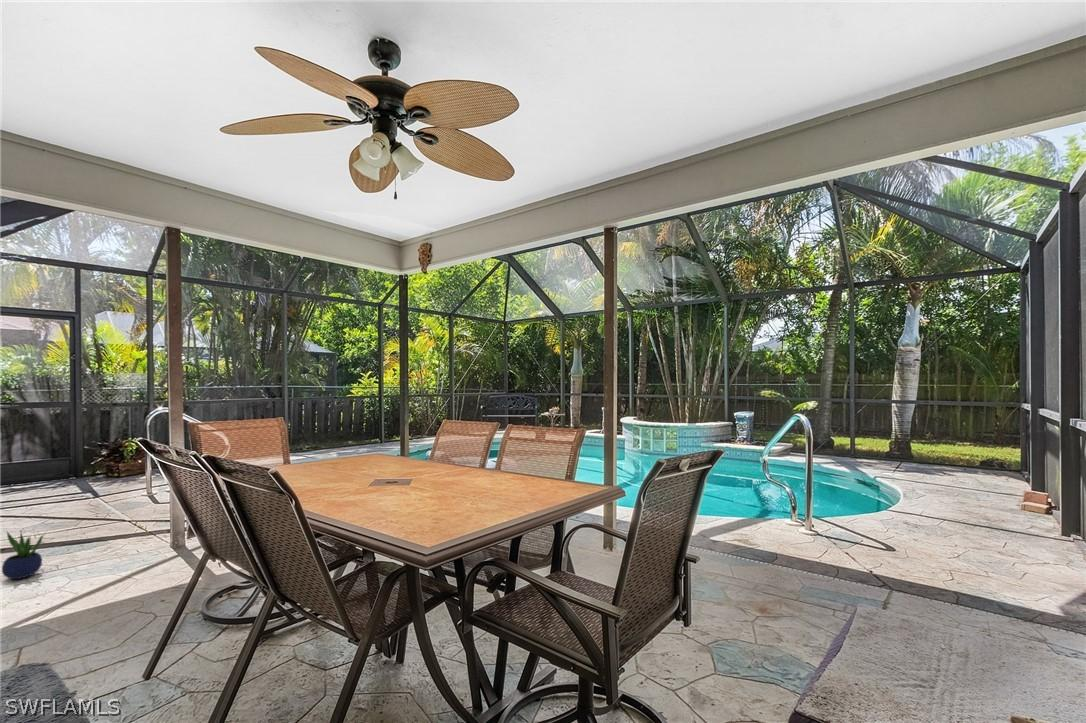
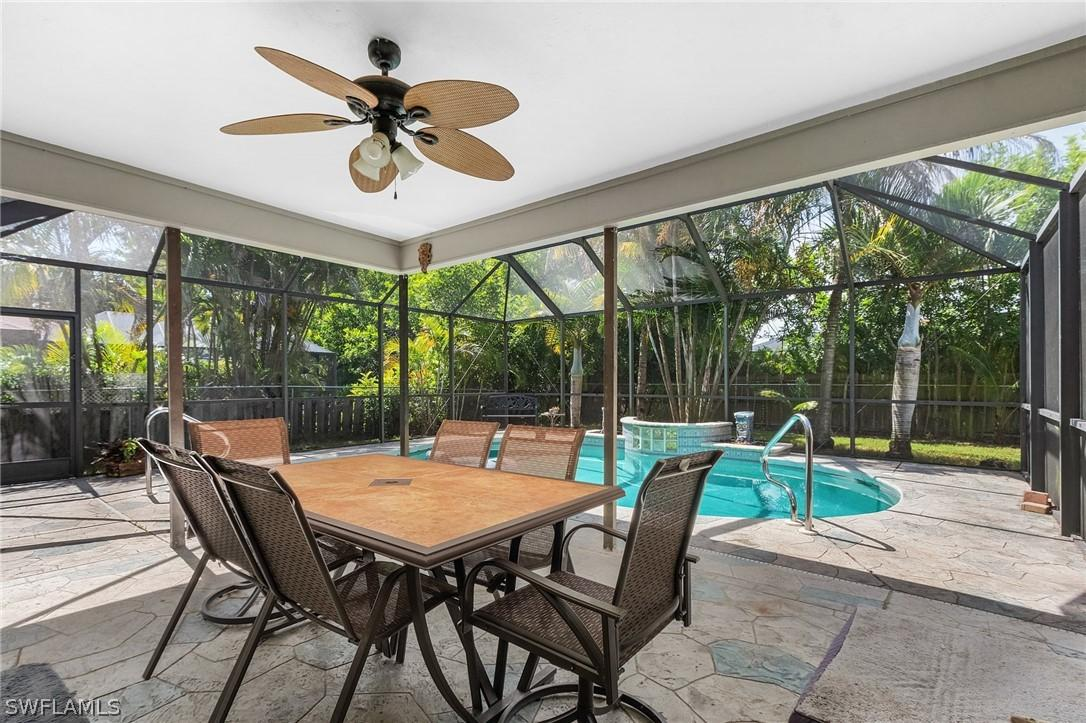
- potted plant [1,528,48,580]
